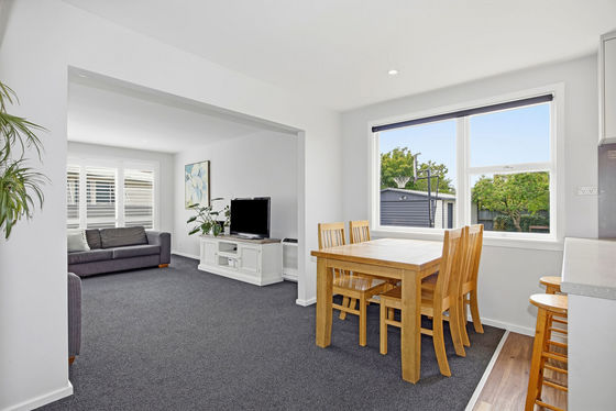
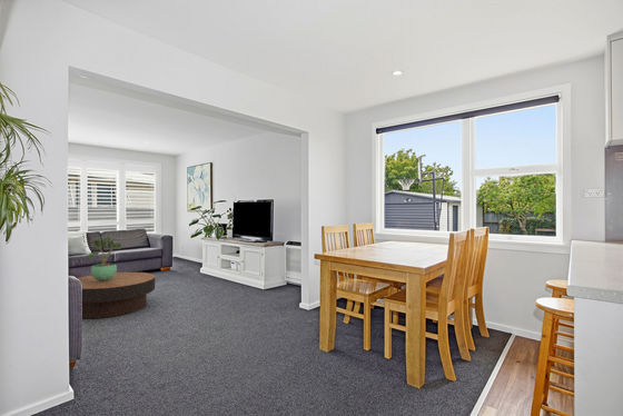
+ coffee table [77,271,156,319]
+ potted plant [87,236,122,281]
